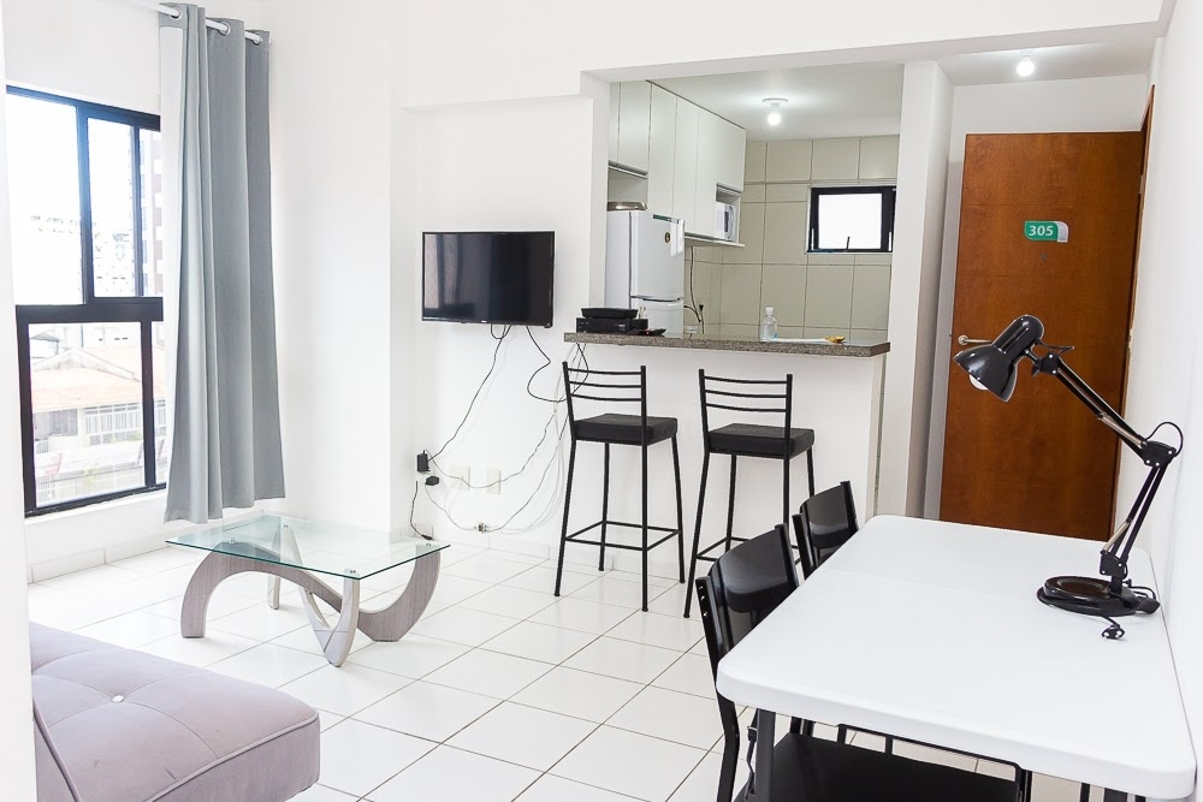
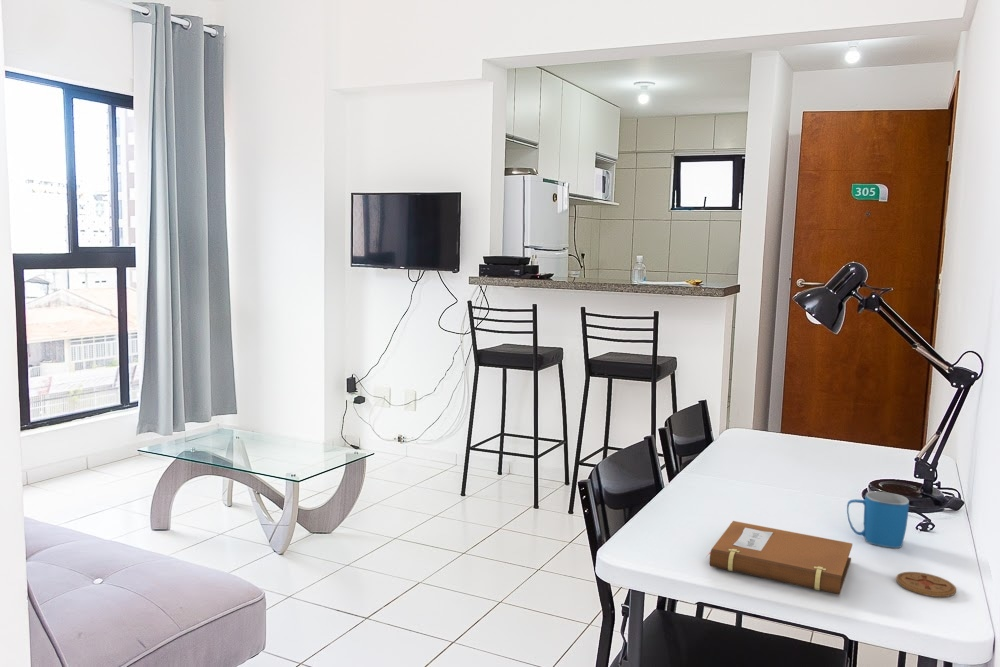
+ notebook [705,520,853,595]
+ mug [846,491,910,549]
+ coaster [895,571,957,598]
